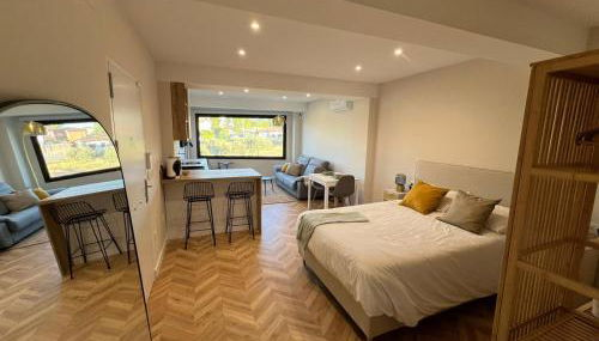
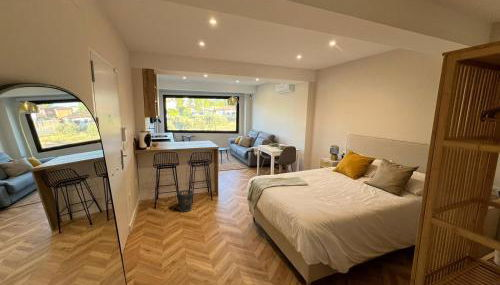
+ wastebasket [176,189,194,213]
